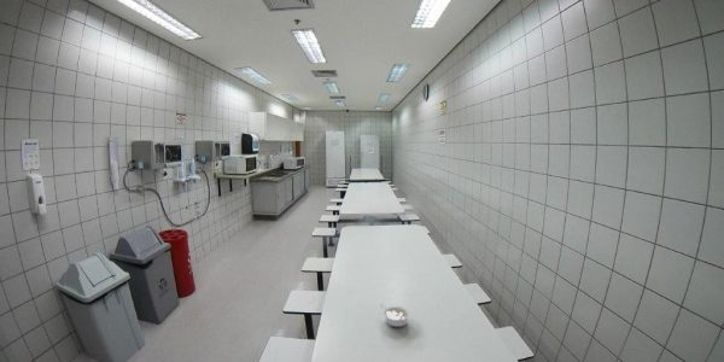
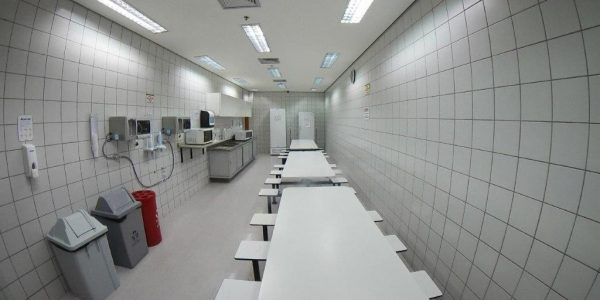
- legume [379,303,411,328]
